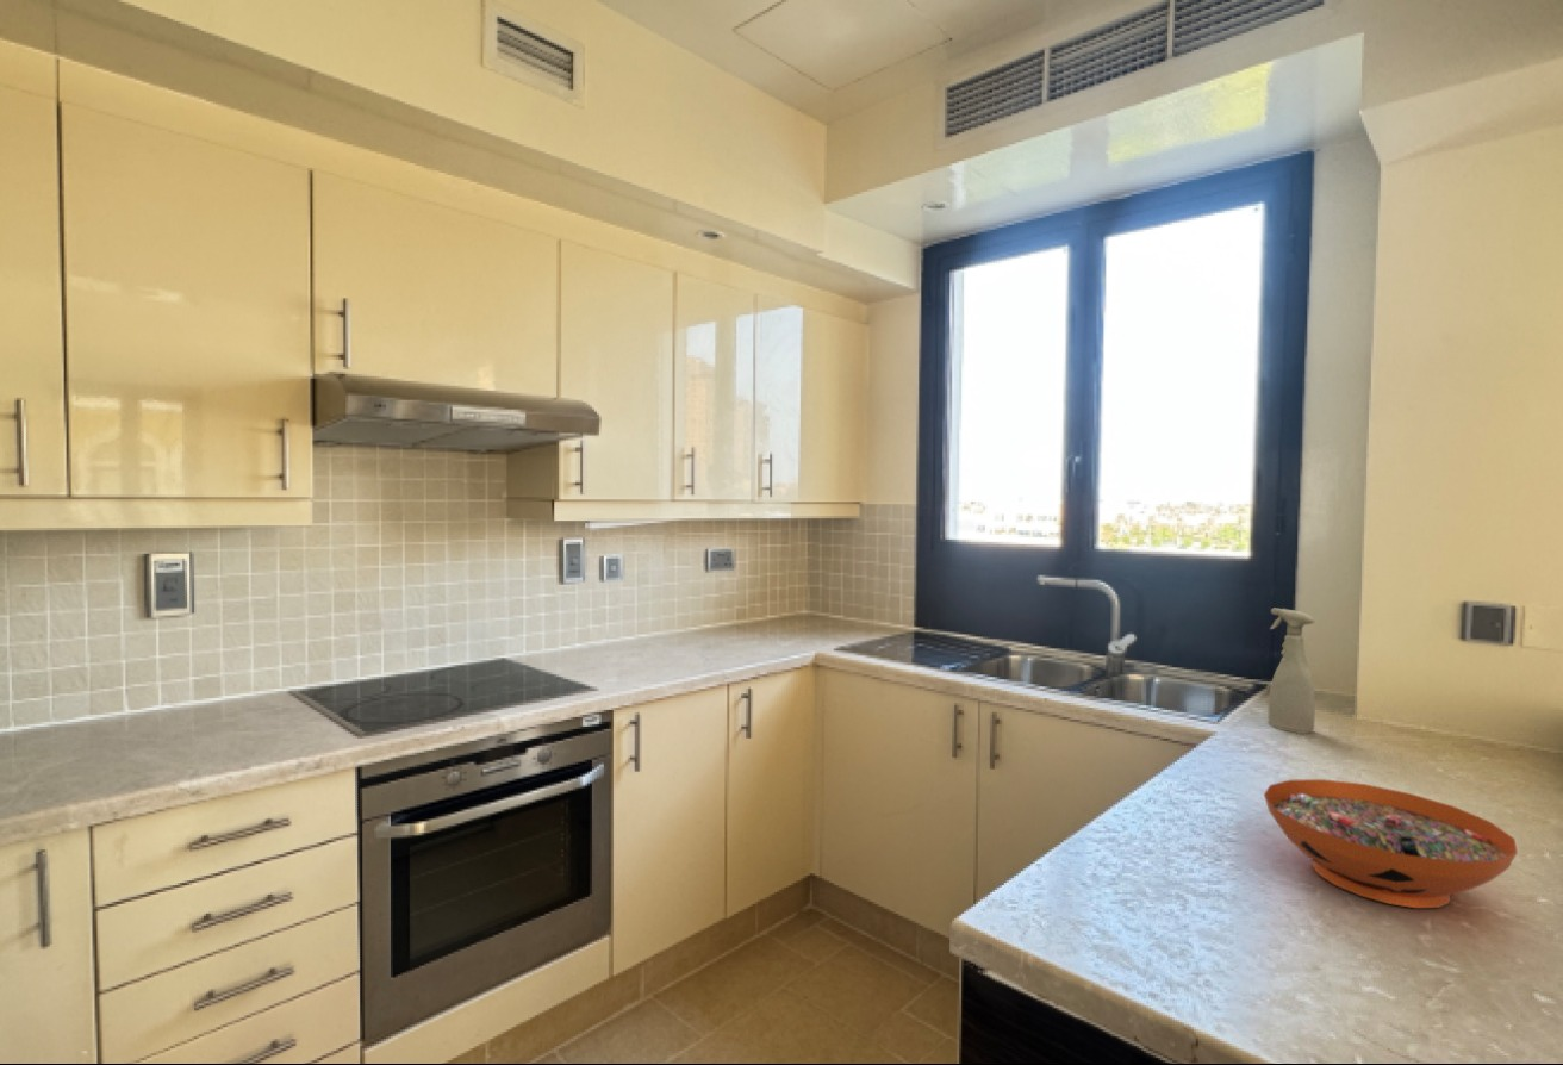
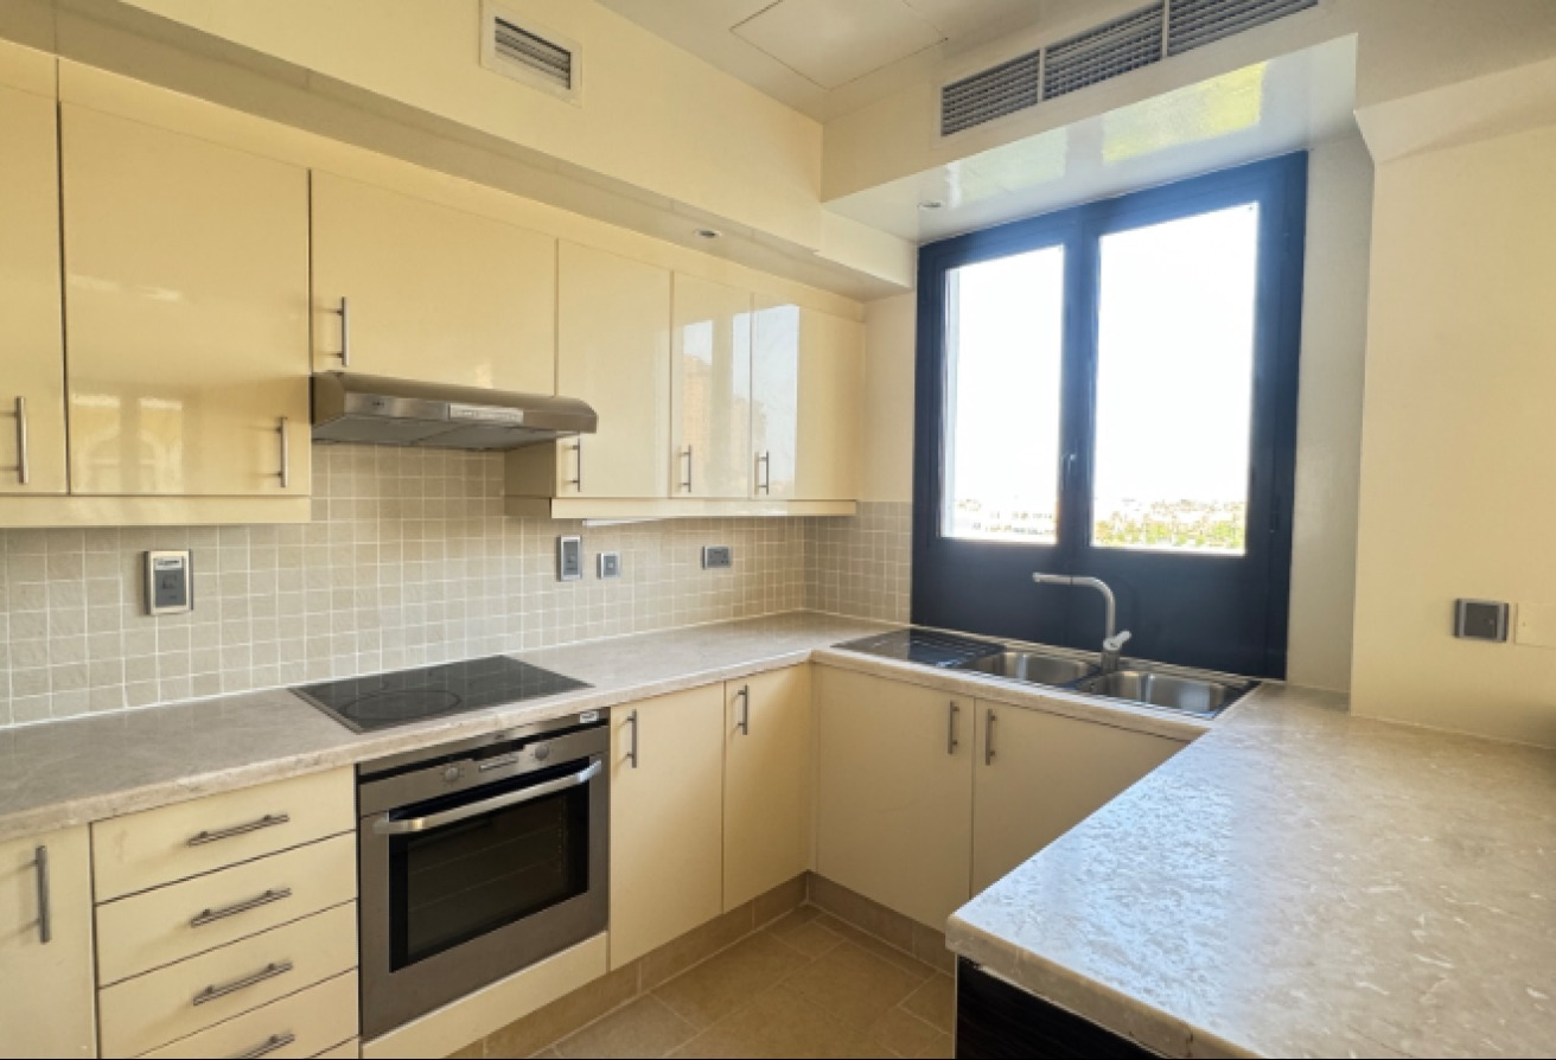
- decorative bowl [1263,778,1519,909]
- spray bottle [1266,608,1316,735]
